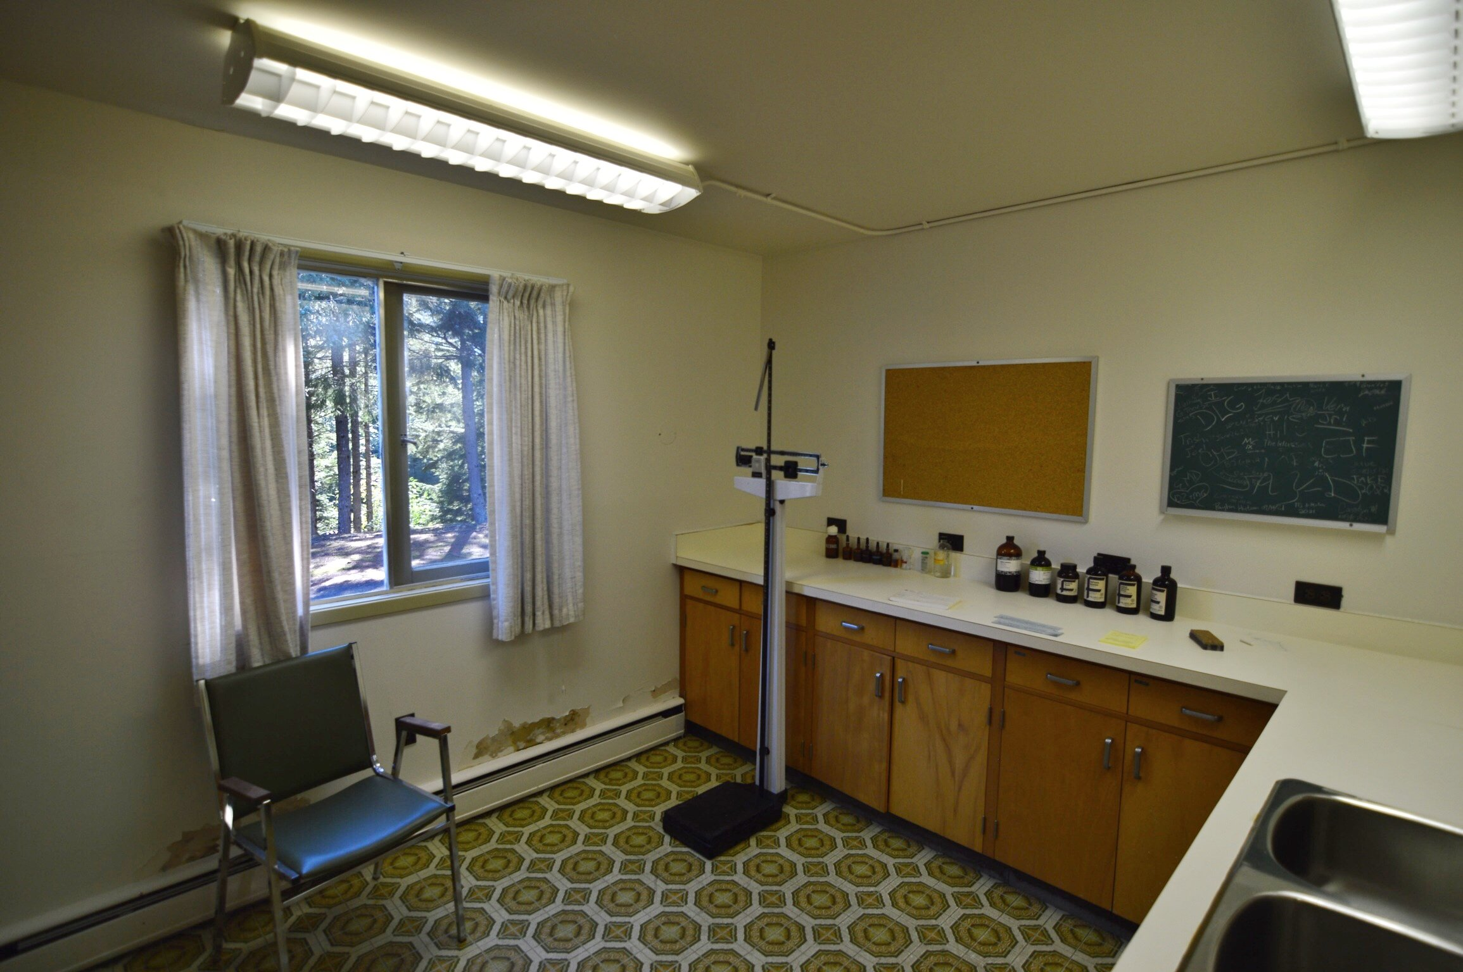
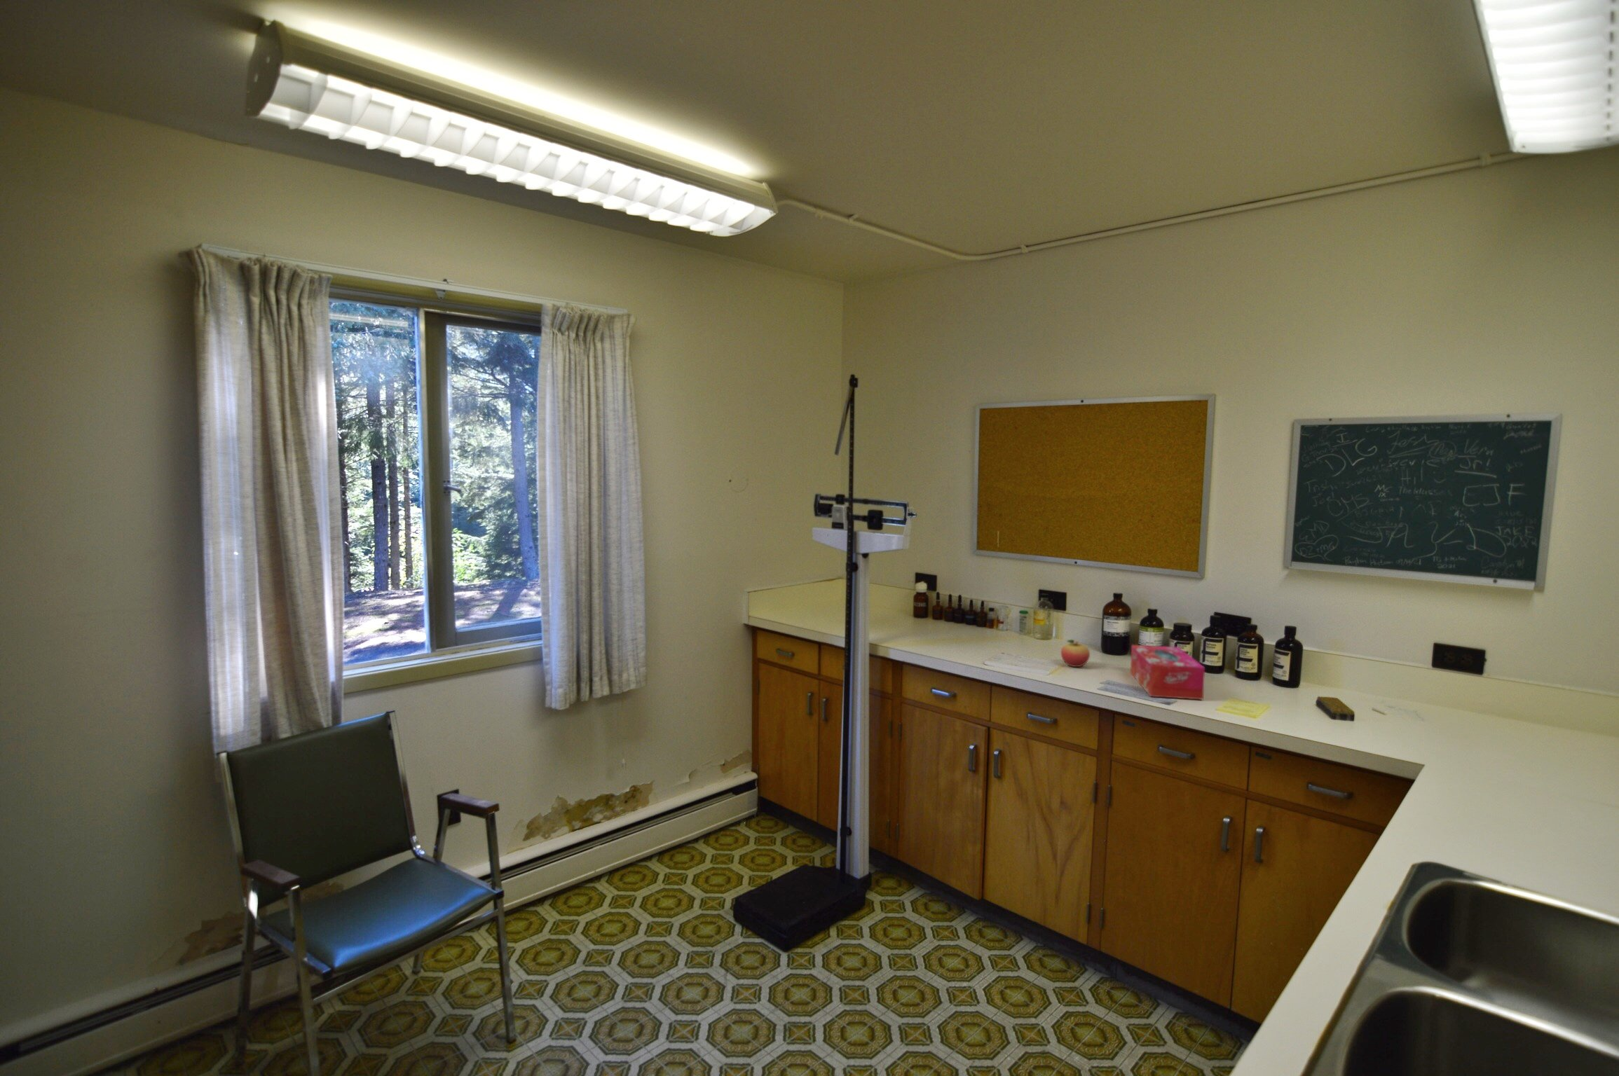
+ fruit [1061,639,1091,668]
+ tissue box [1130,644,1206,700]
